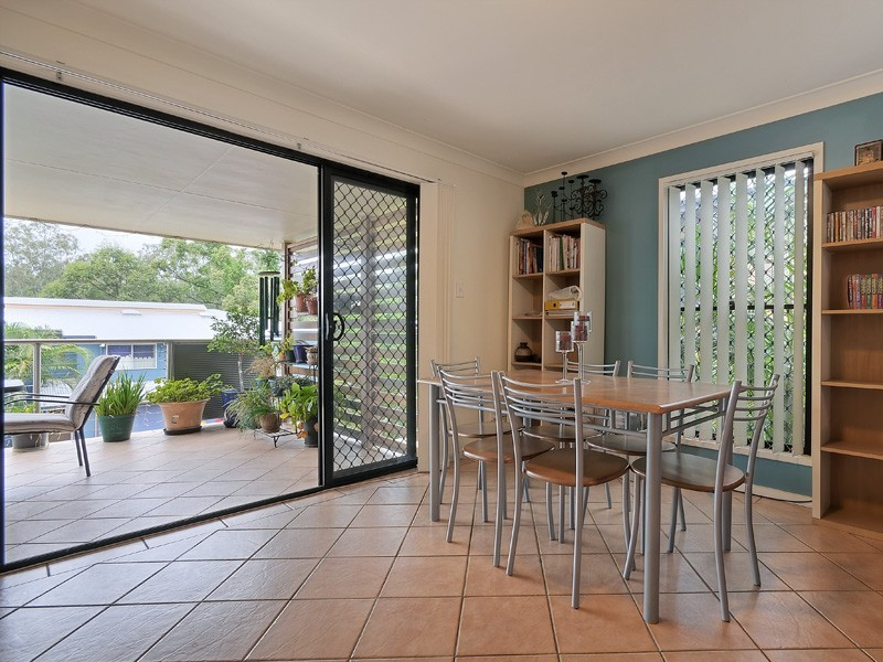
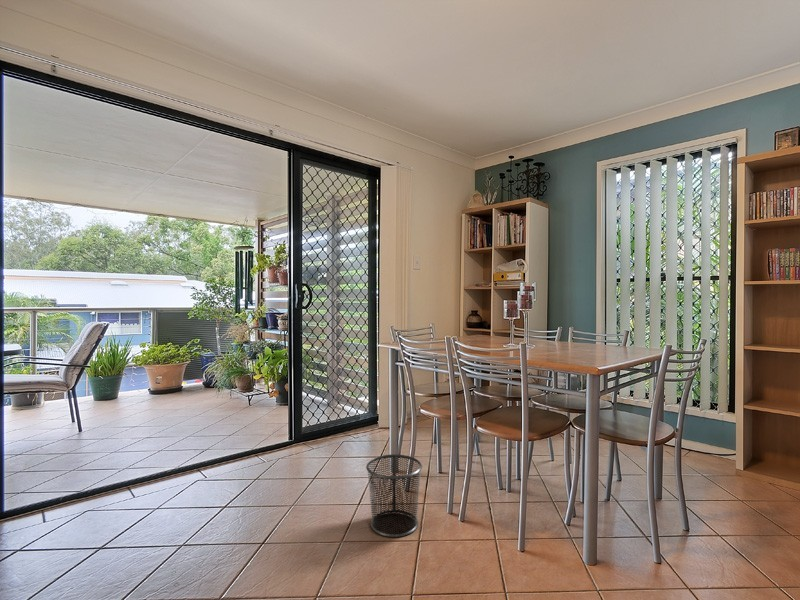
+ waste bin [365,453,423,538]
